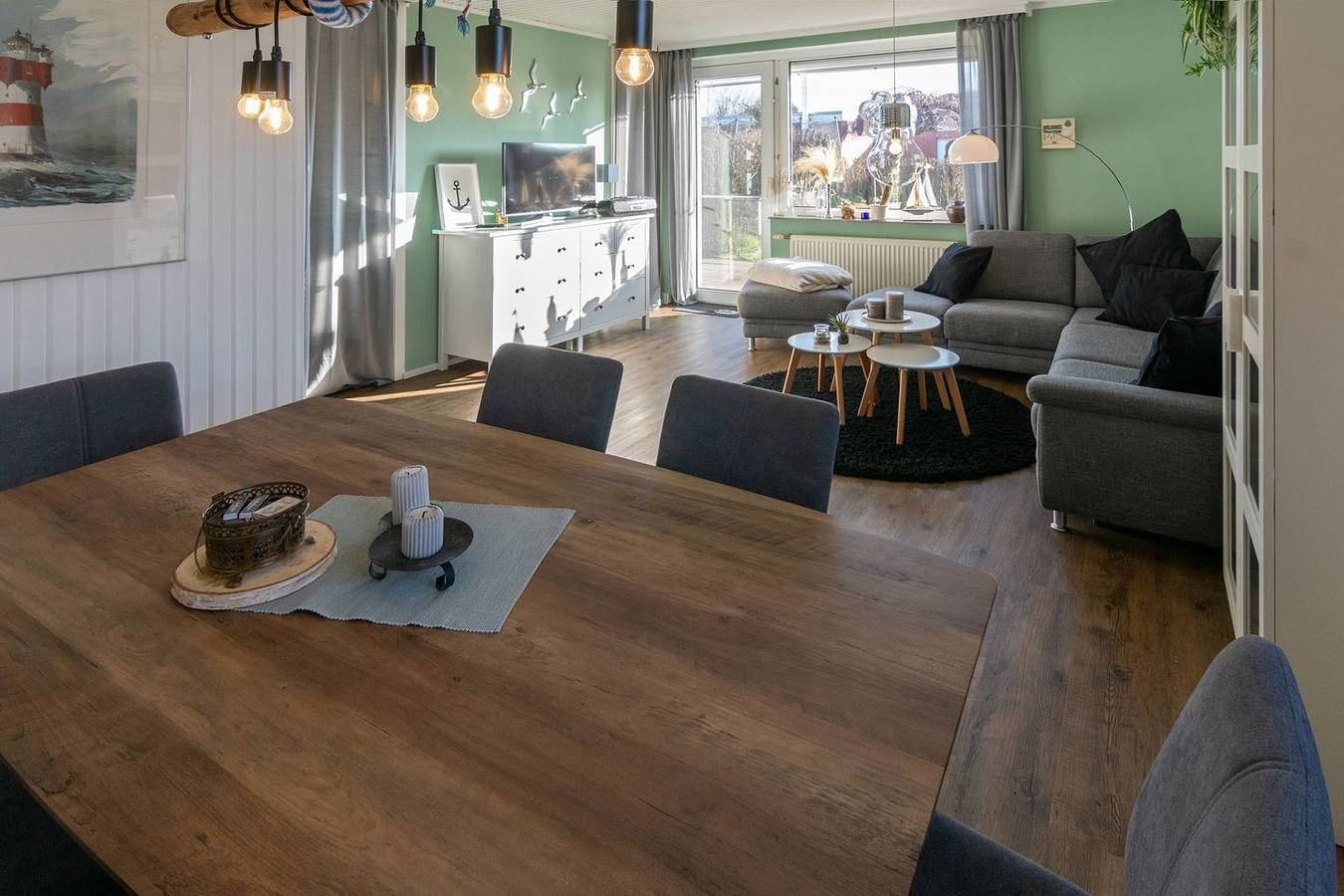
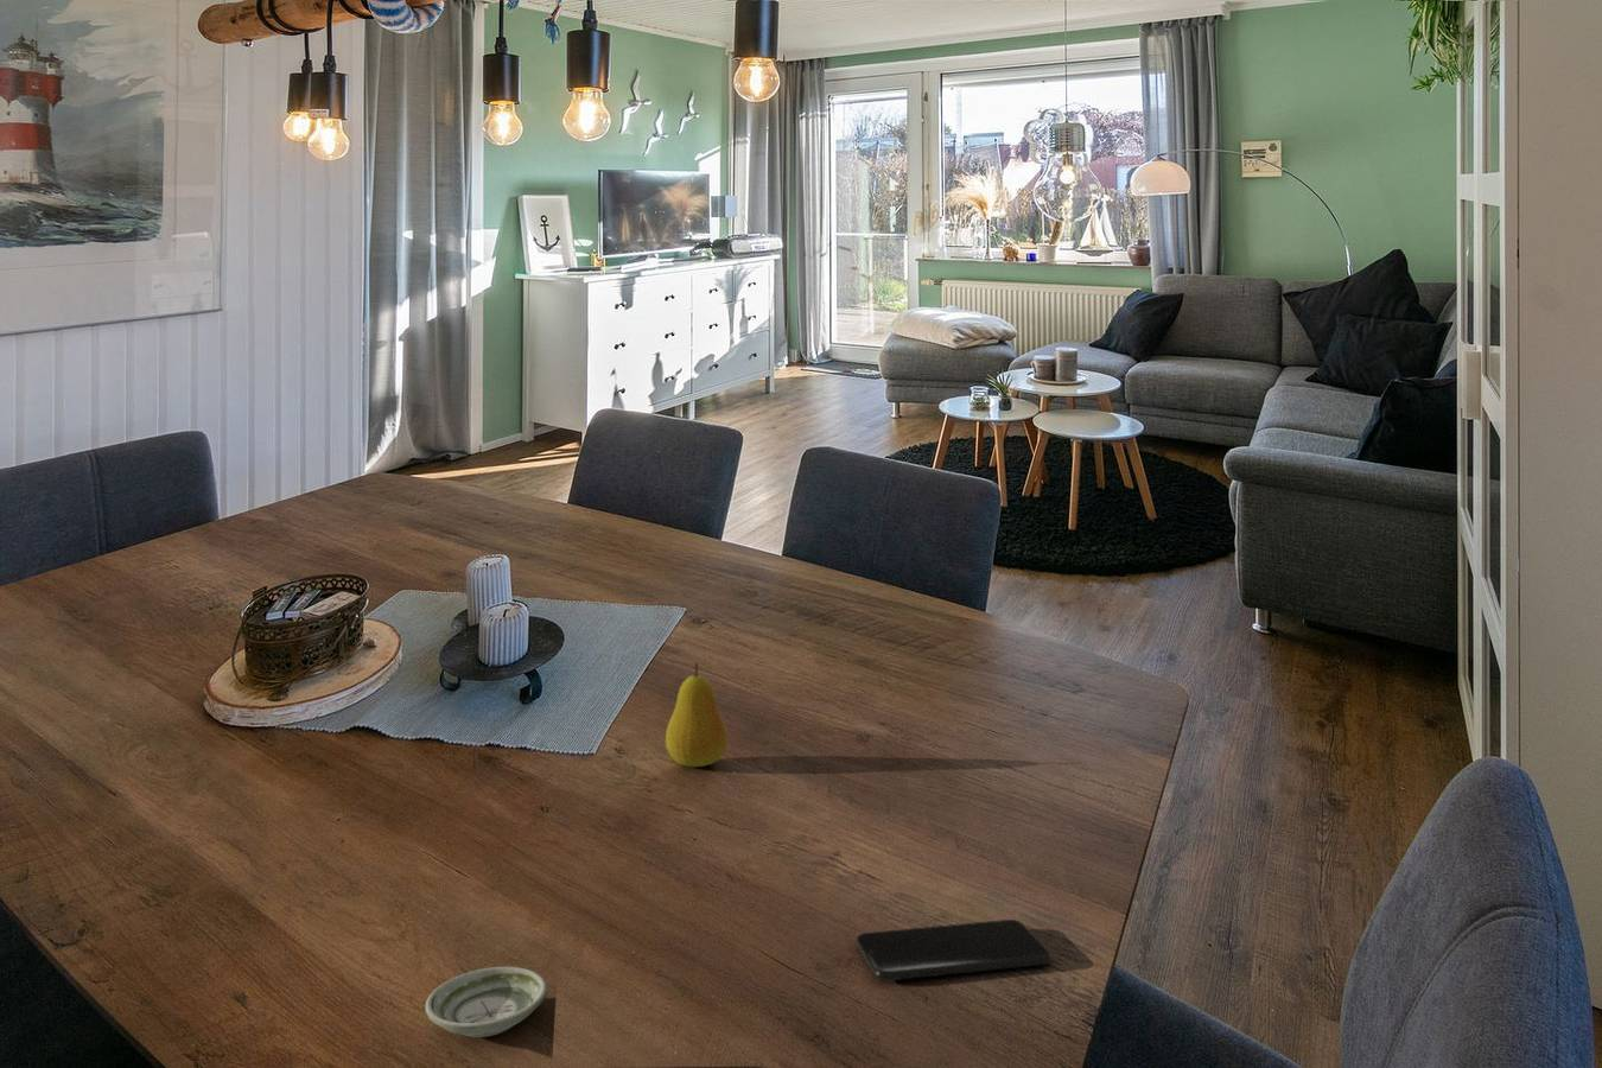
+ smartphone [855,919,1053,981]
+ fruit [665,662,729,768]
+ saucer [424,965,548,1038]
